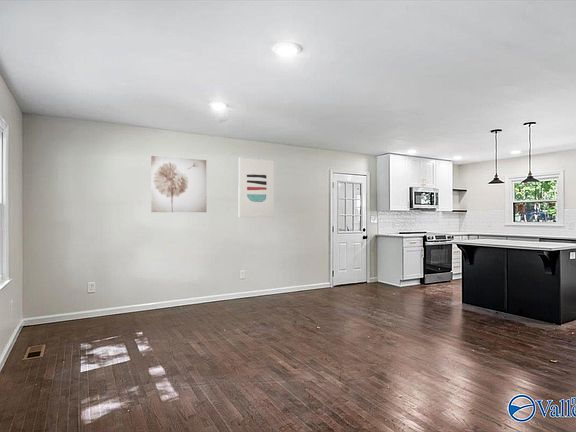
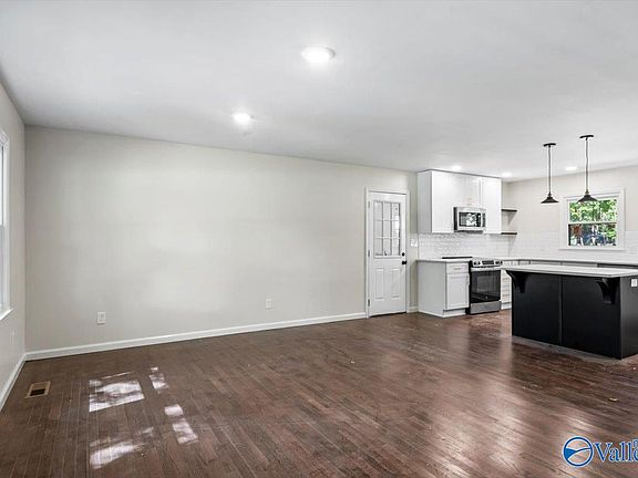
- wall art [150,155,207,213]
- wall art [237,157,275,218]
